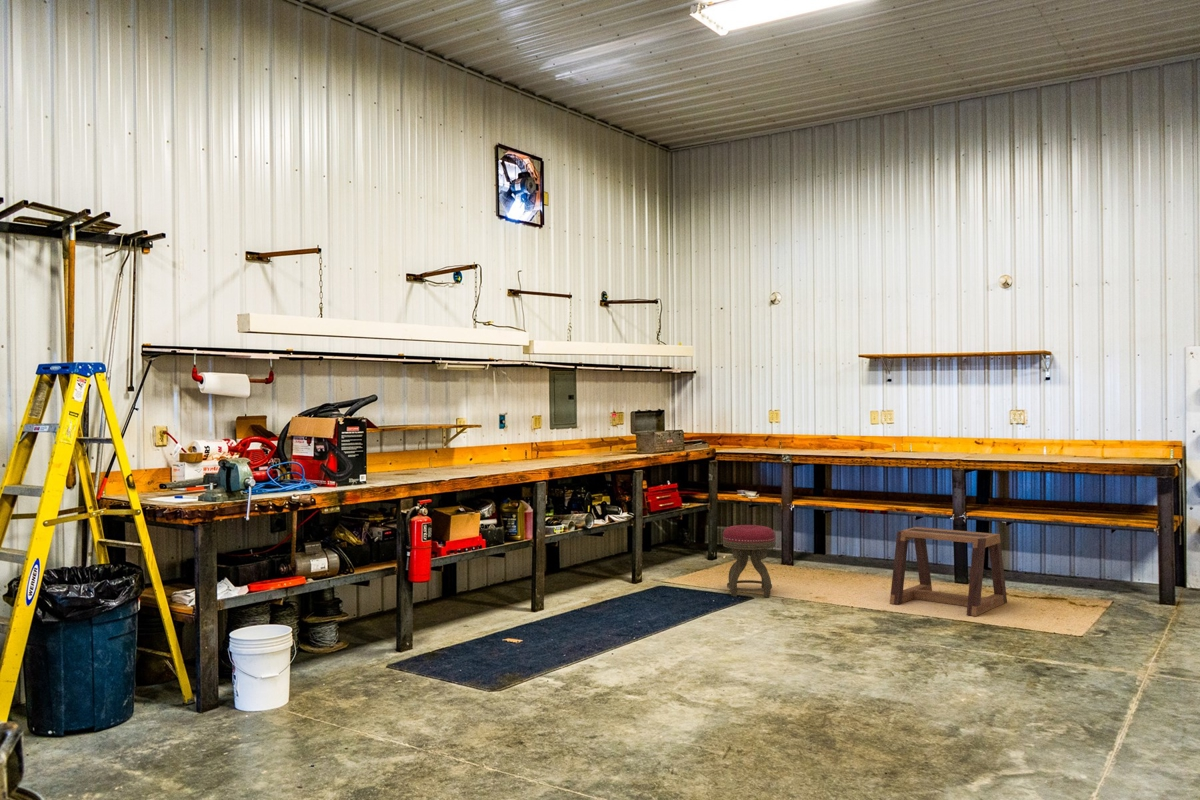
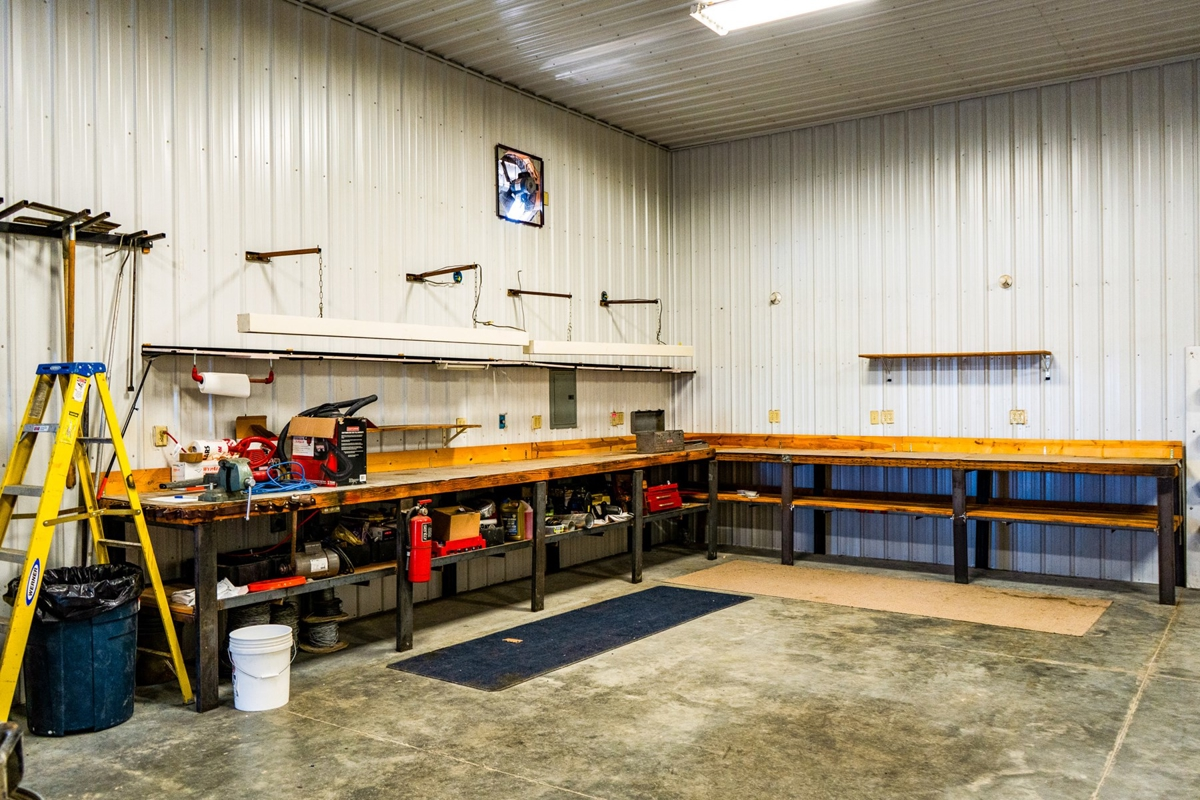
- stool [889,526,1008,617]
- stool [722,524,777,598]
